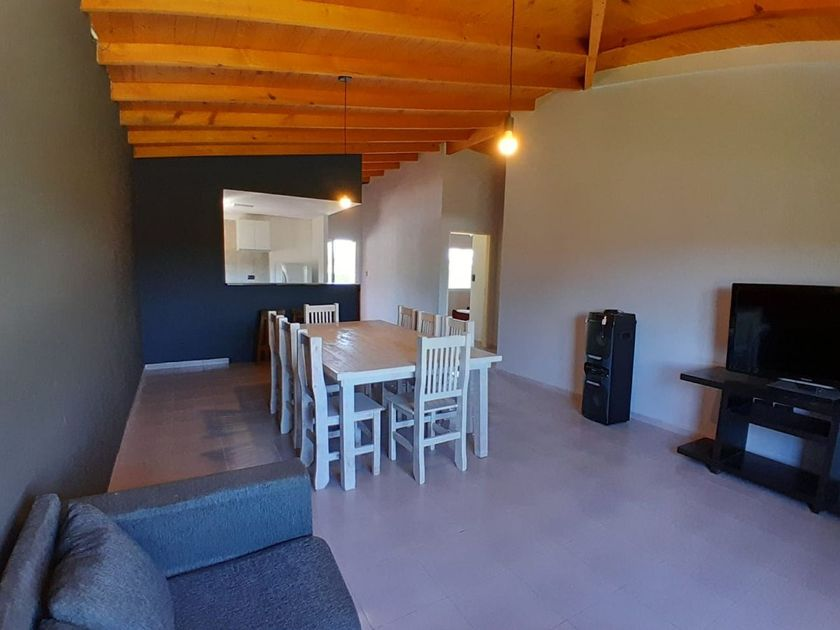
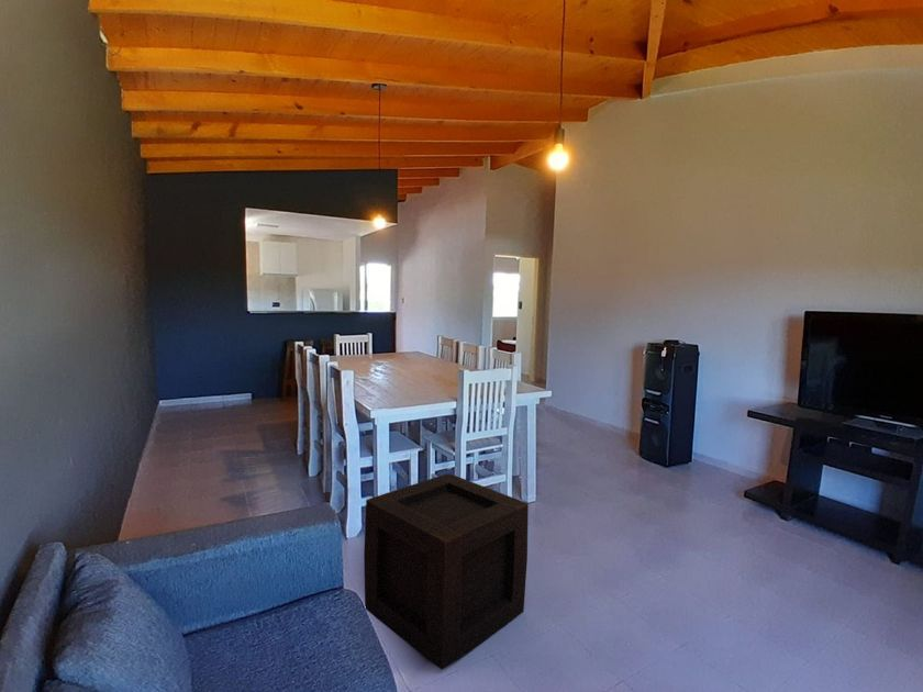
+ wooden crate [363,472,530,671]
